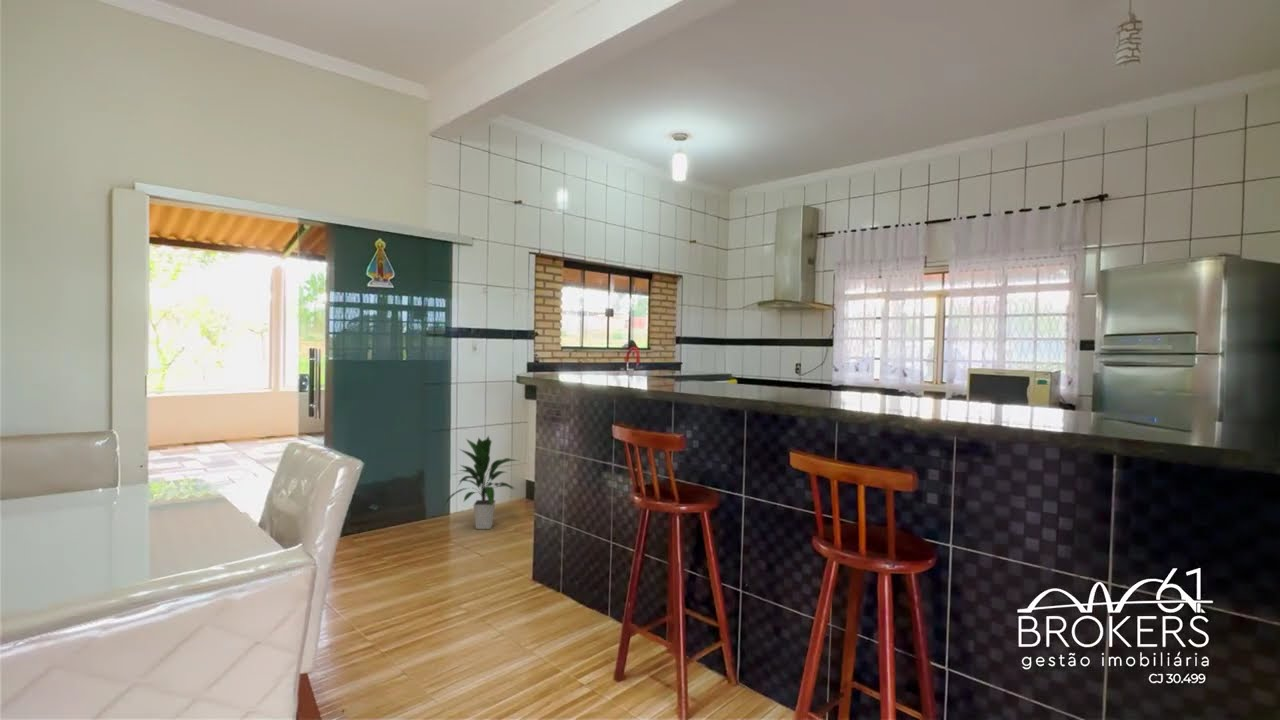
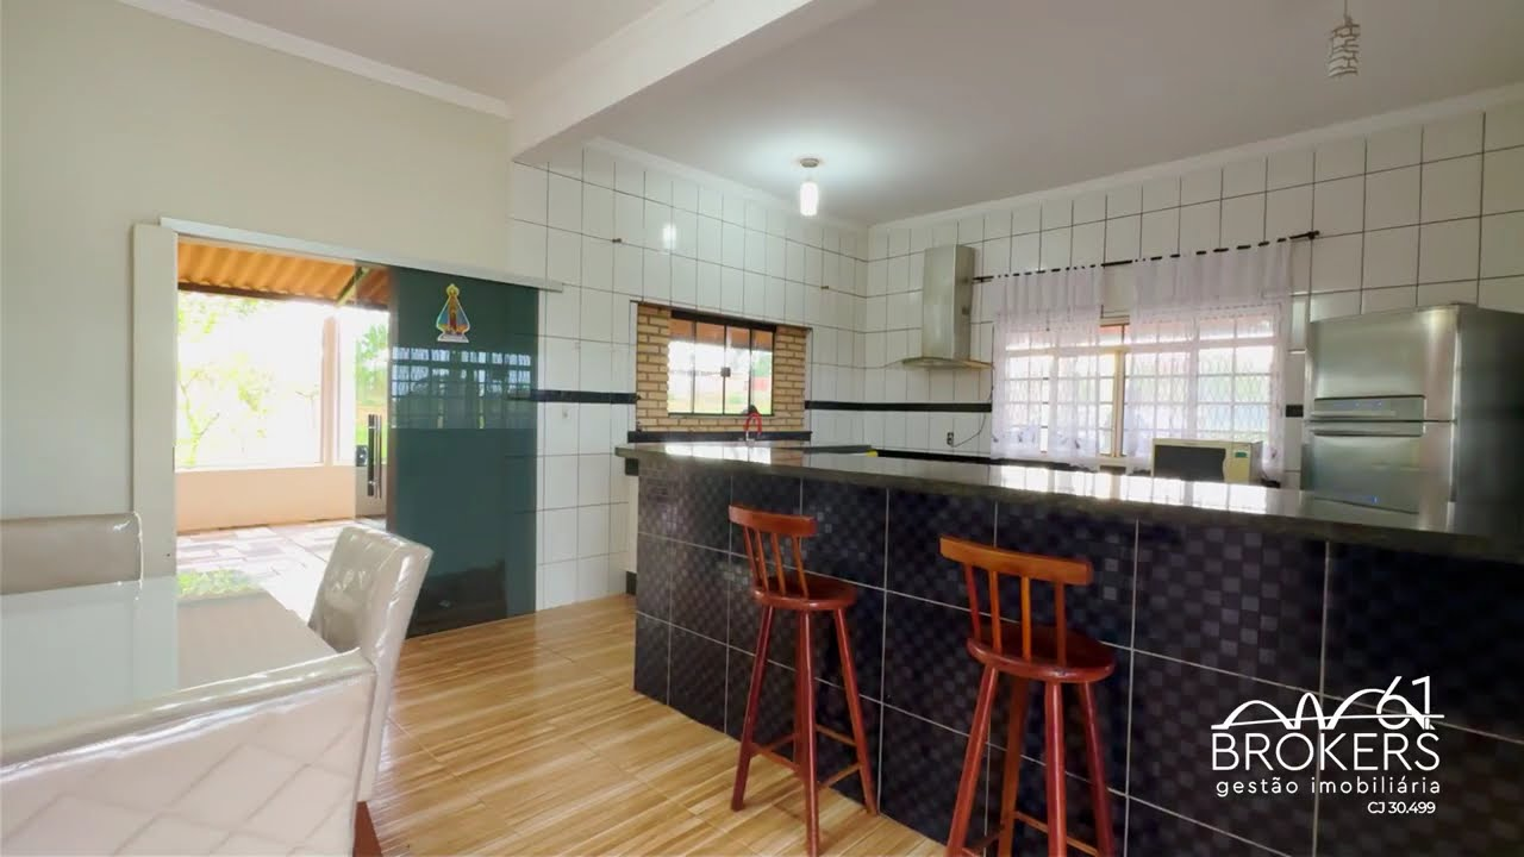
- indoor plant [444,434,522,530]
